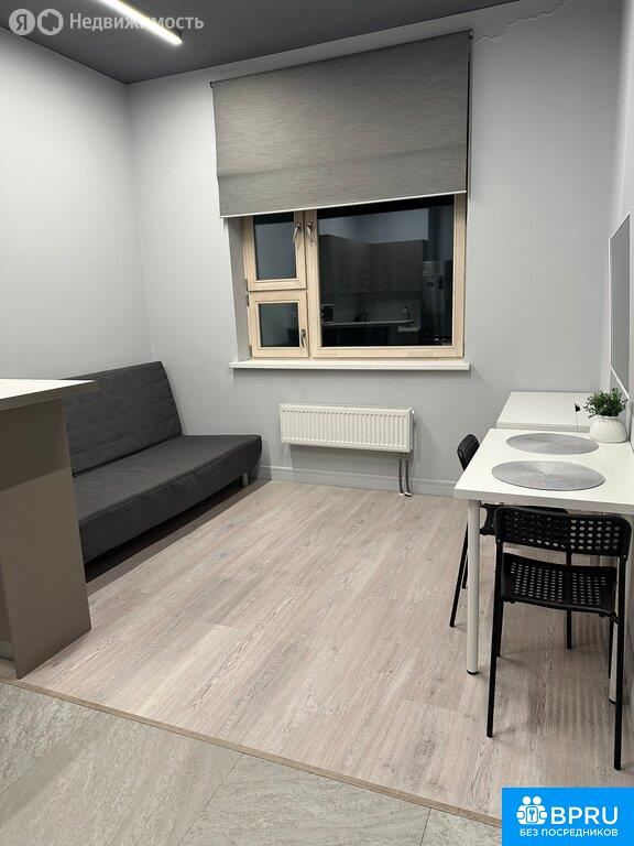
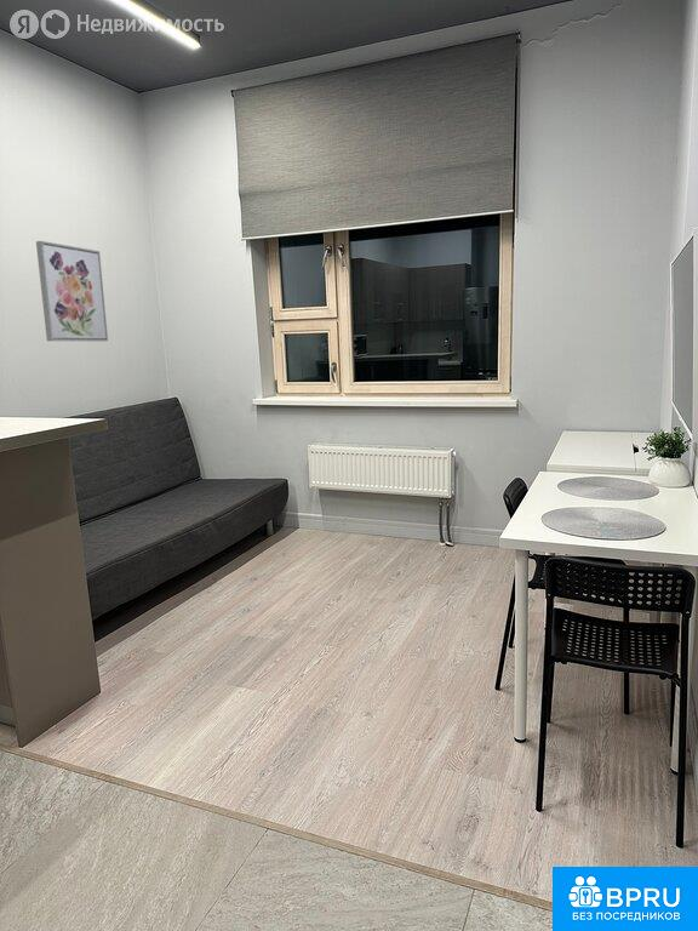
+ wall art [35,240,109,343]
